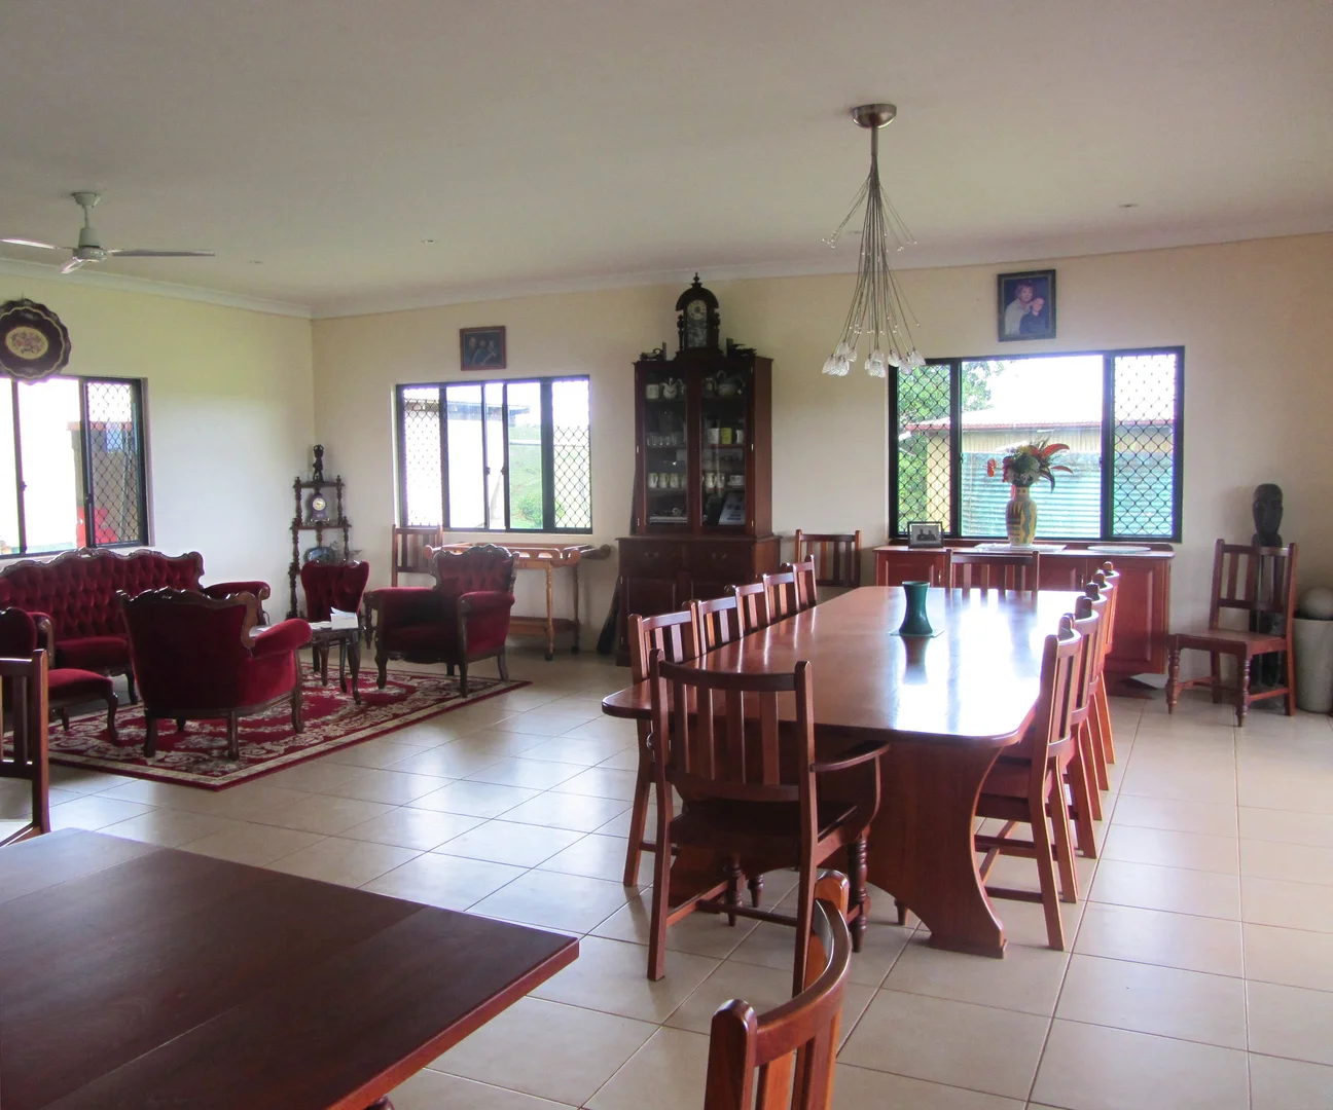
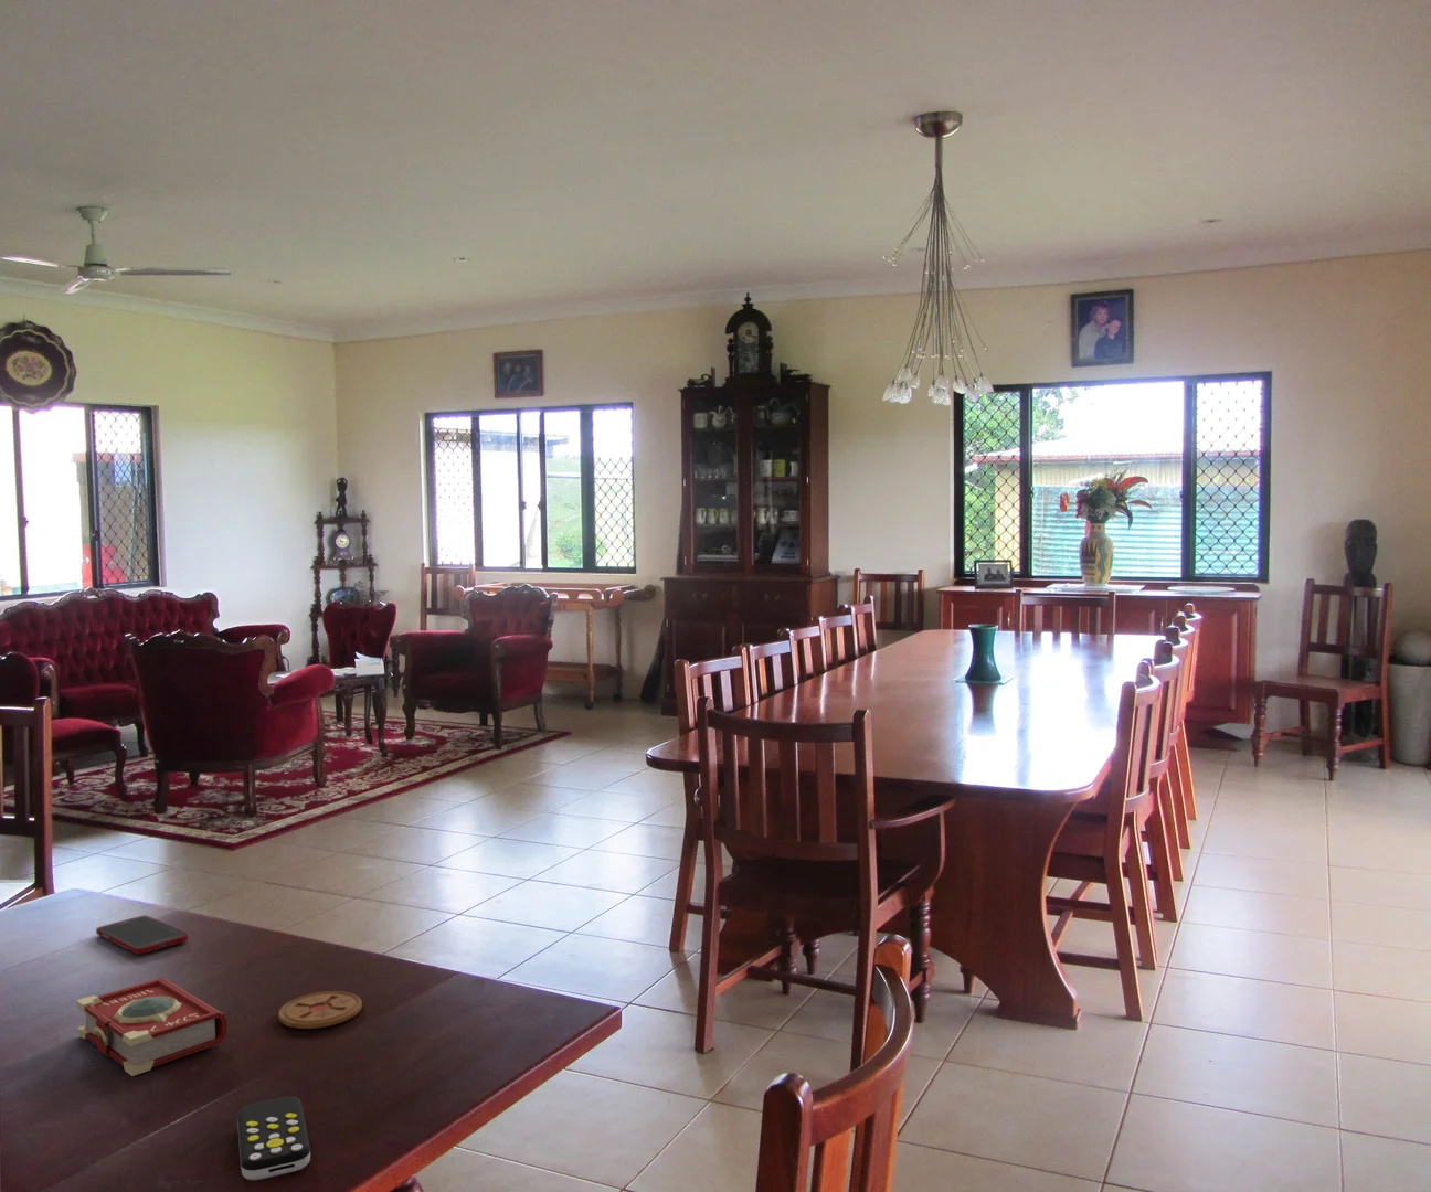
+ coaster [277,990,364,1029]
+ remote control [237,1096,311,1181]
+ cell phone [95,915,190,956]
+ book [75,977,228,1077]
